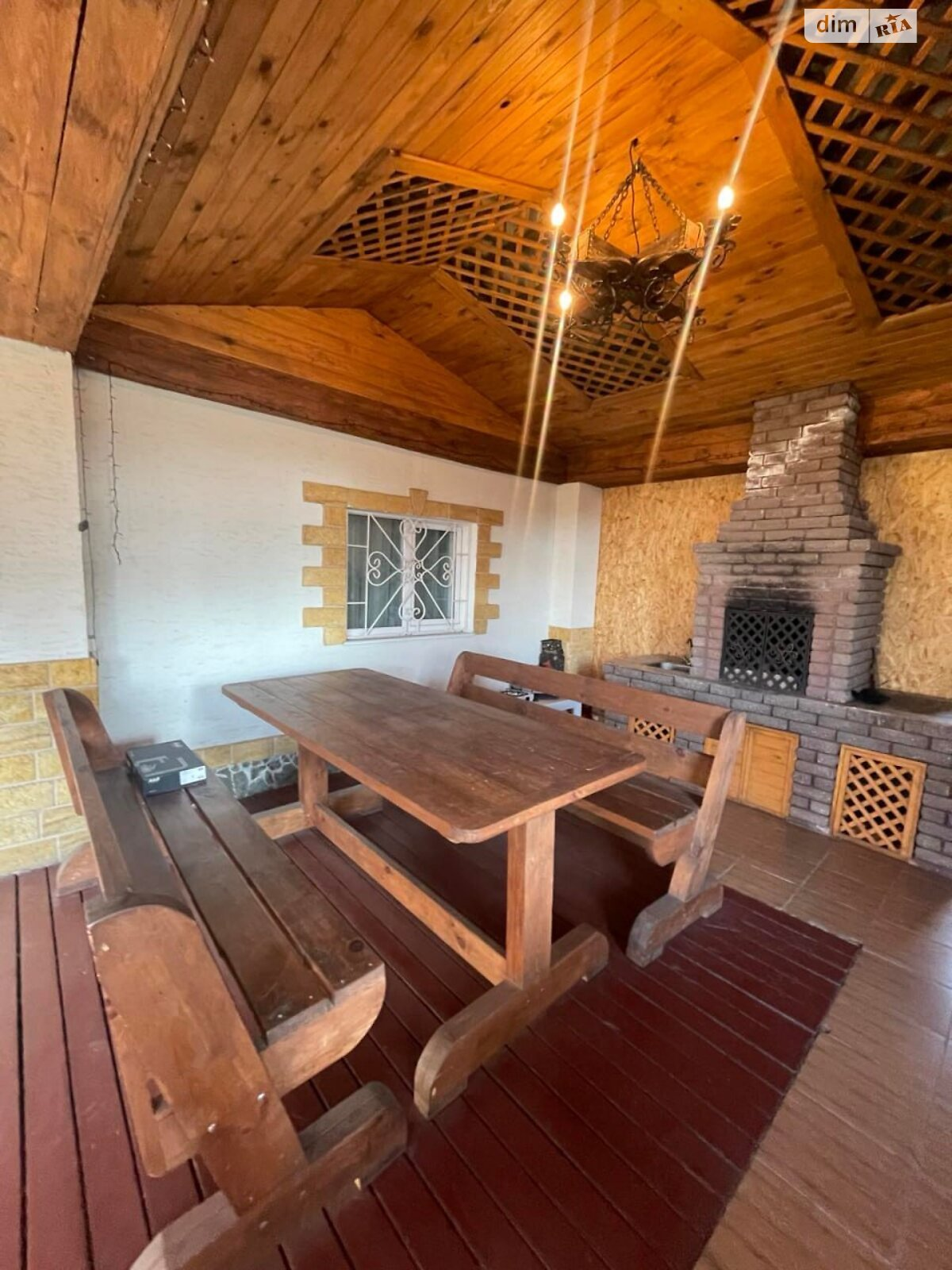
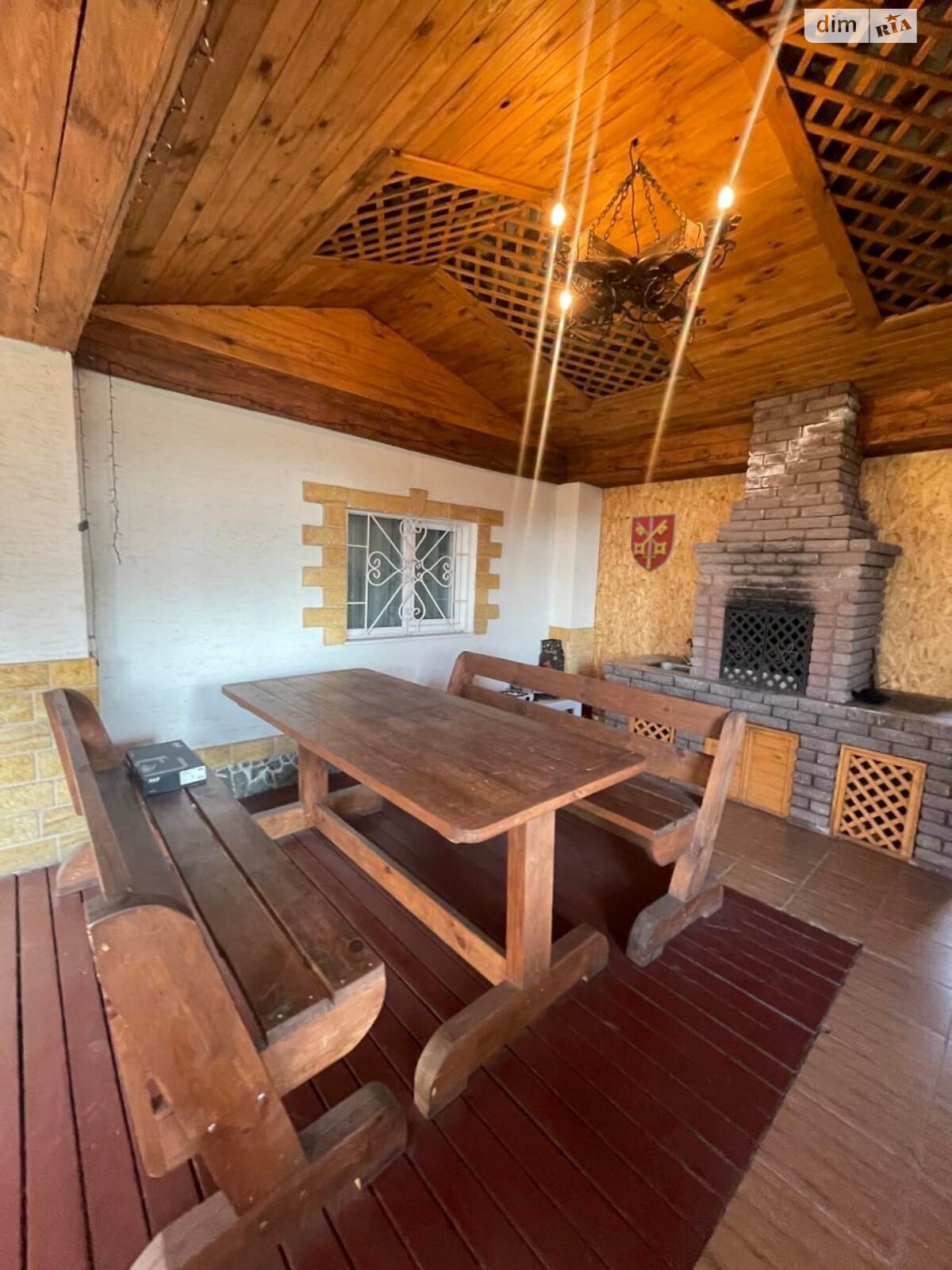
+ decorative shield [629,513,678,573]
